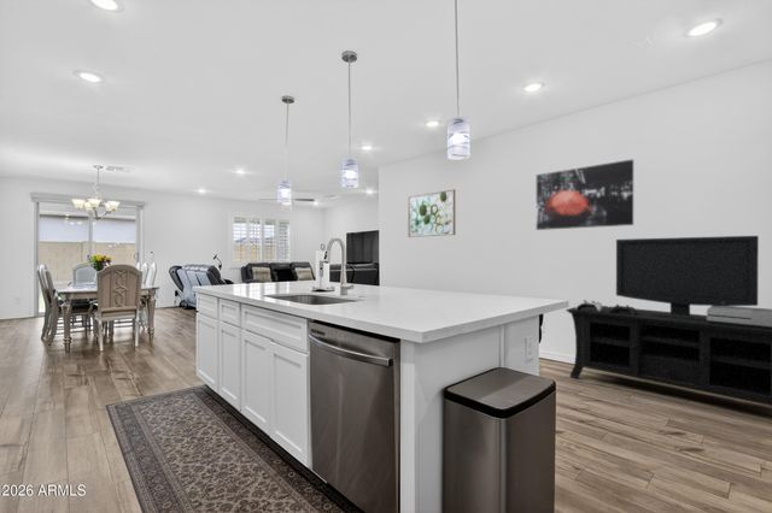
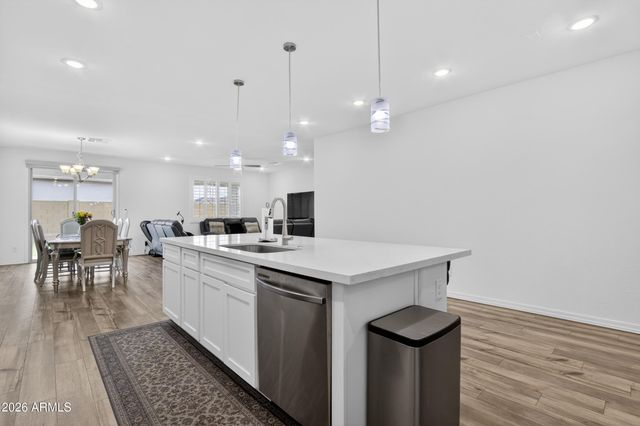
- wall art [536,159,634,231]
- wall art [407,188,456,238]
- media console [565,235,772,407]
